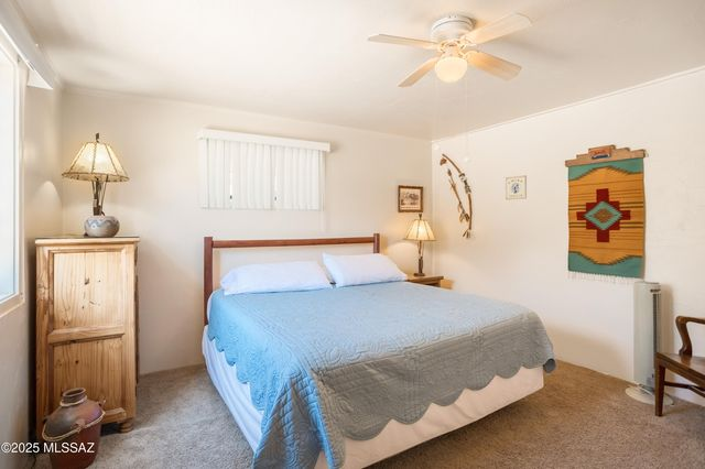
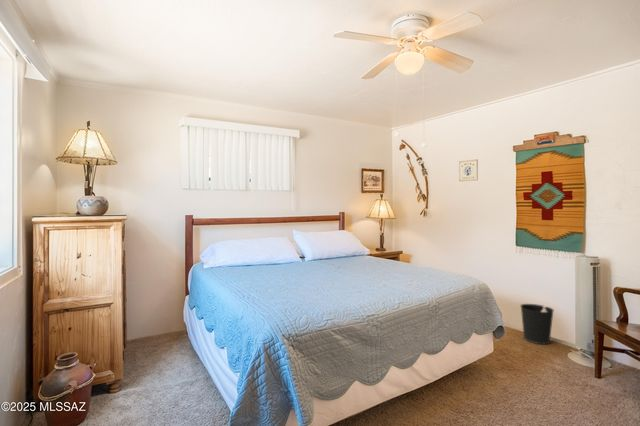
+ wastebasket [519,303,555,345]
